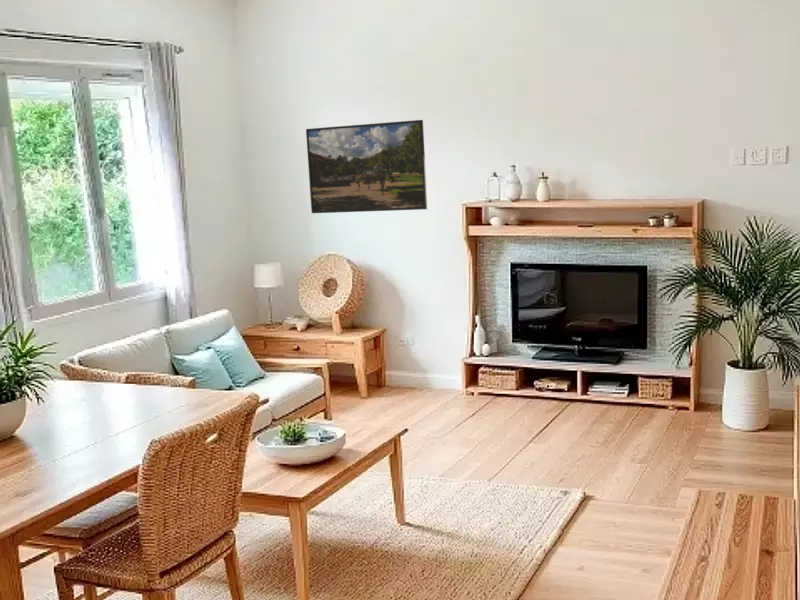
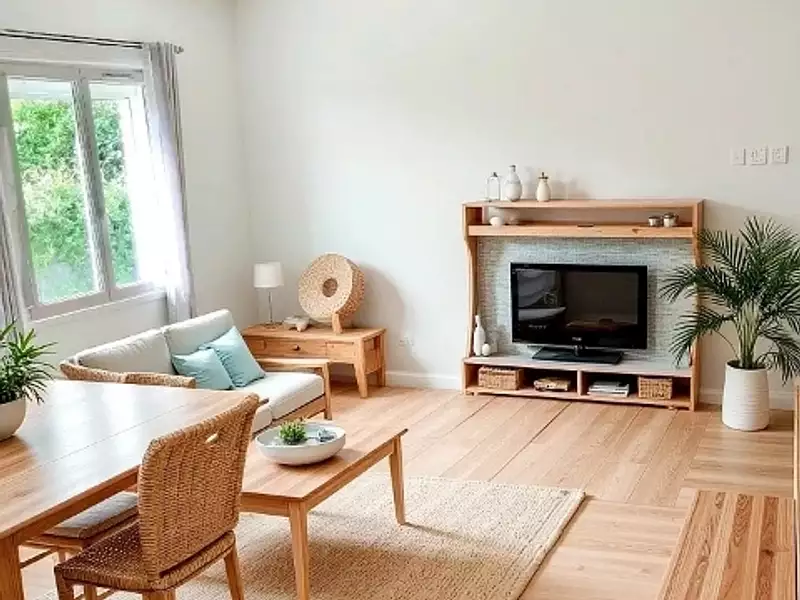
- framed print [305,119,428,214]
